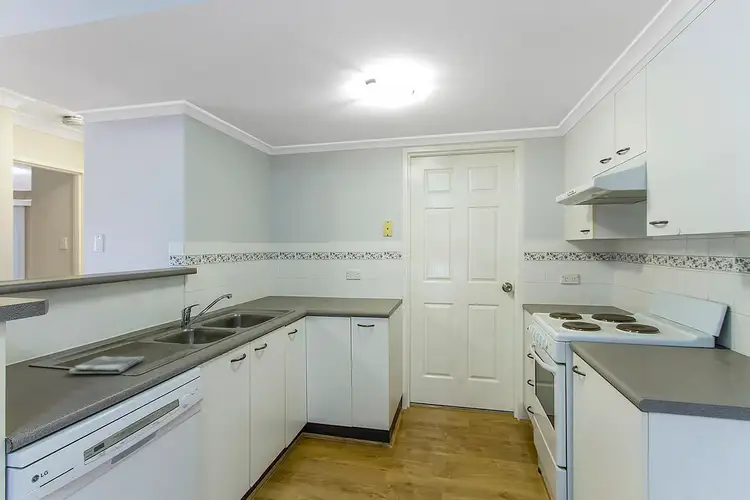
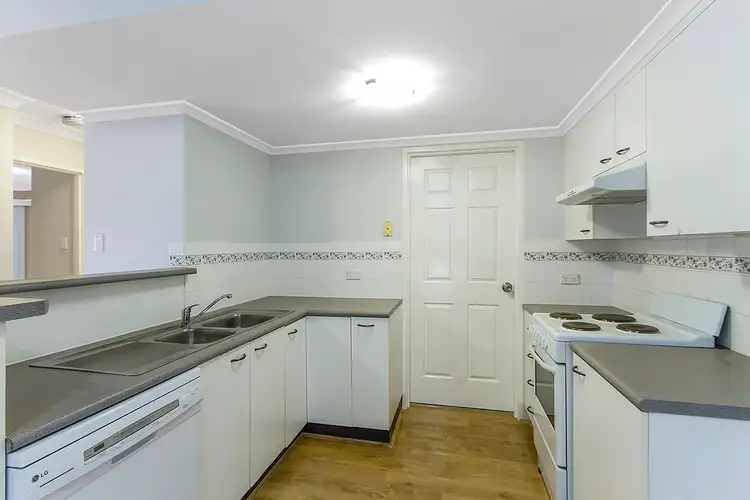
- dish towel [68,355,146,375]
